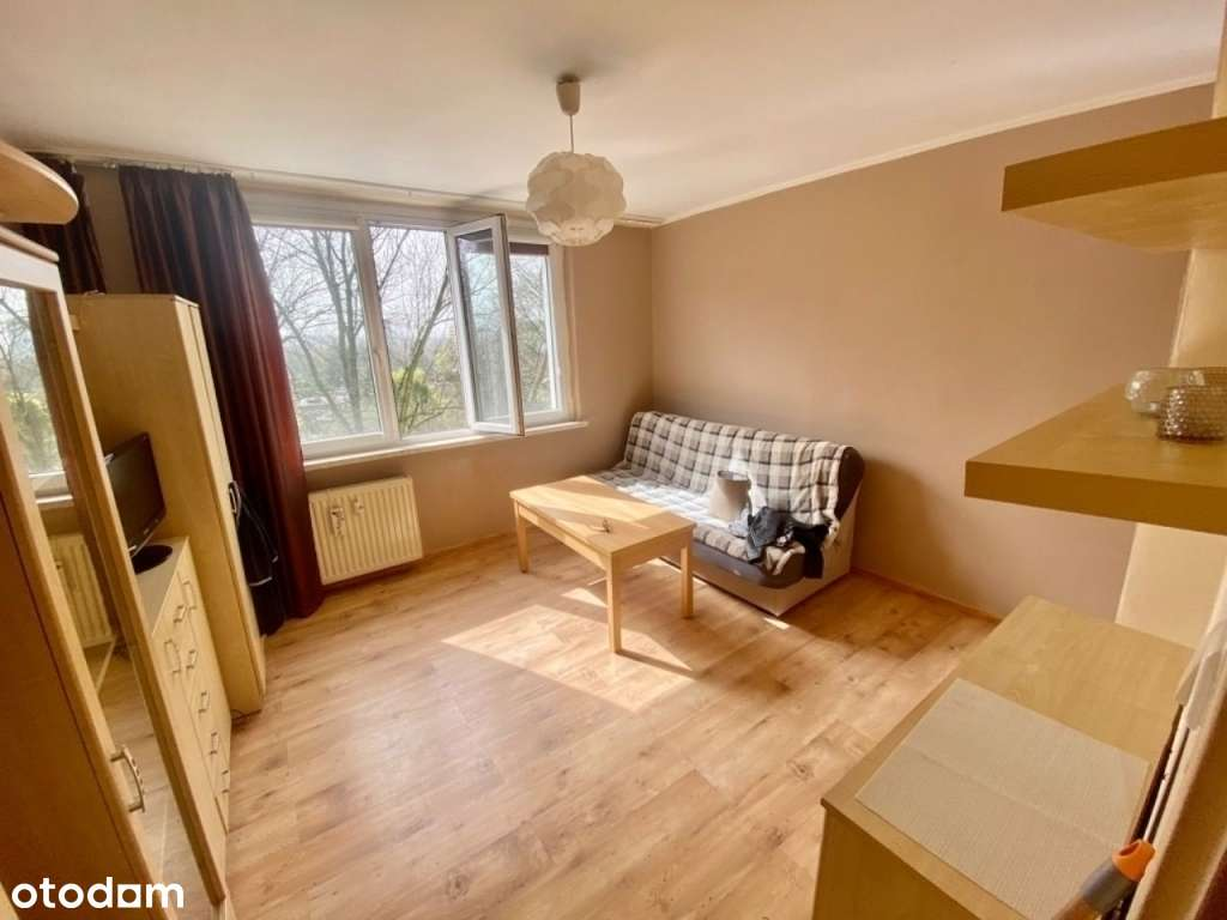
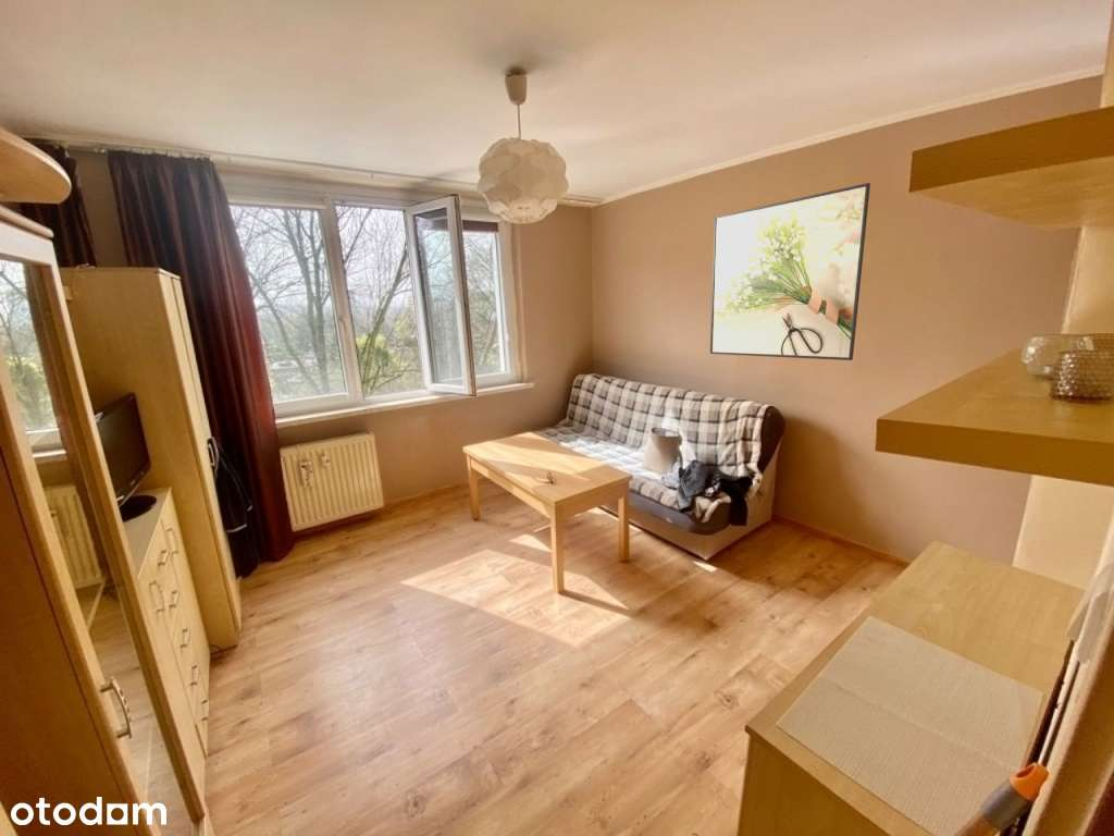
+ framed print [709,182,871,361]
